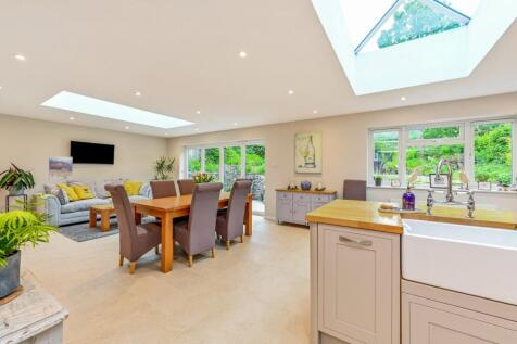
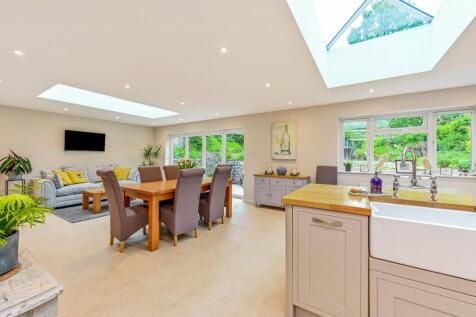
- wall art [48,155,73,182]
